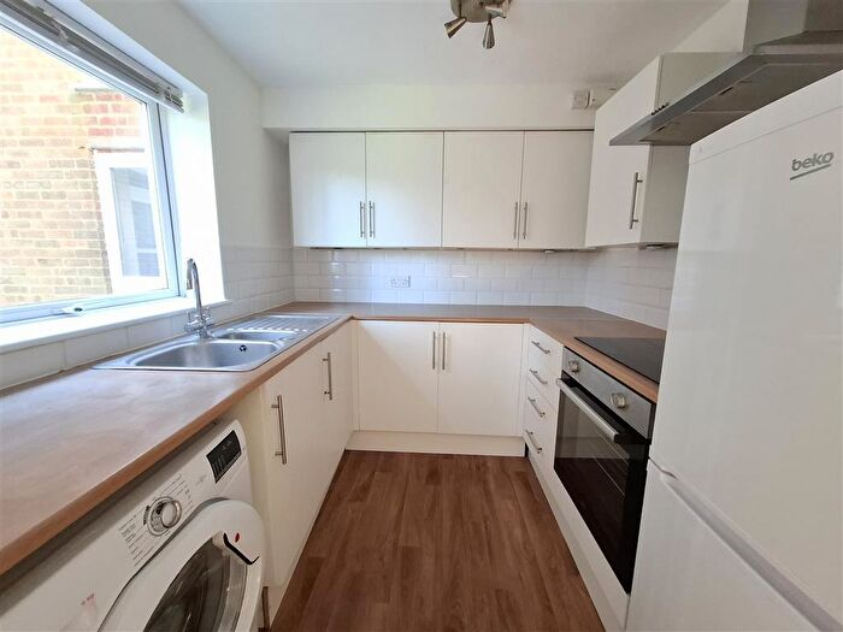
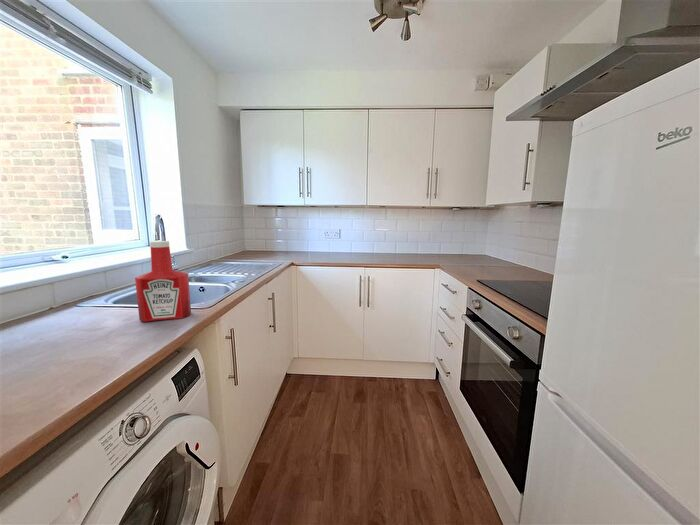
+ soap bottle [134,240,192,323]
